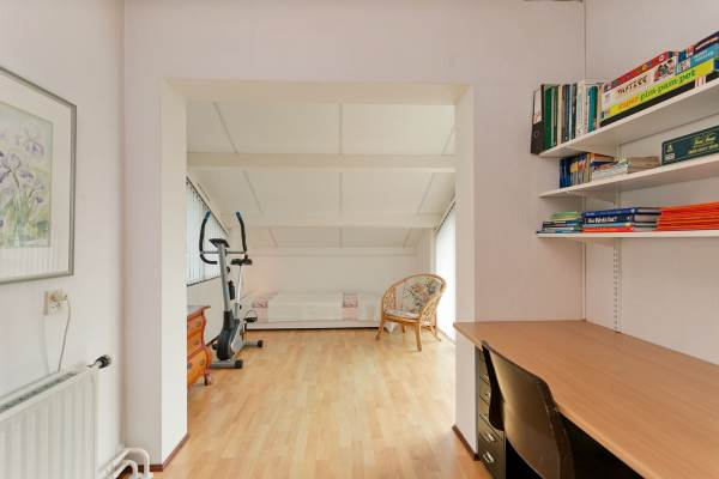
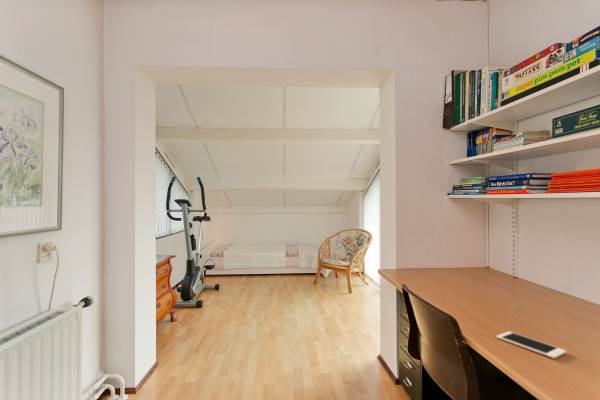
+ cell phone [496,331,567,359]
